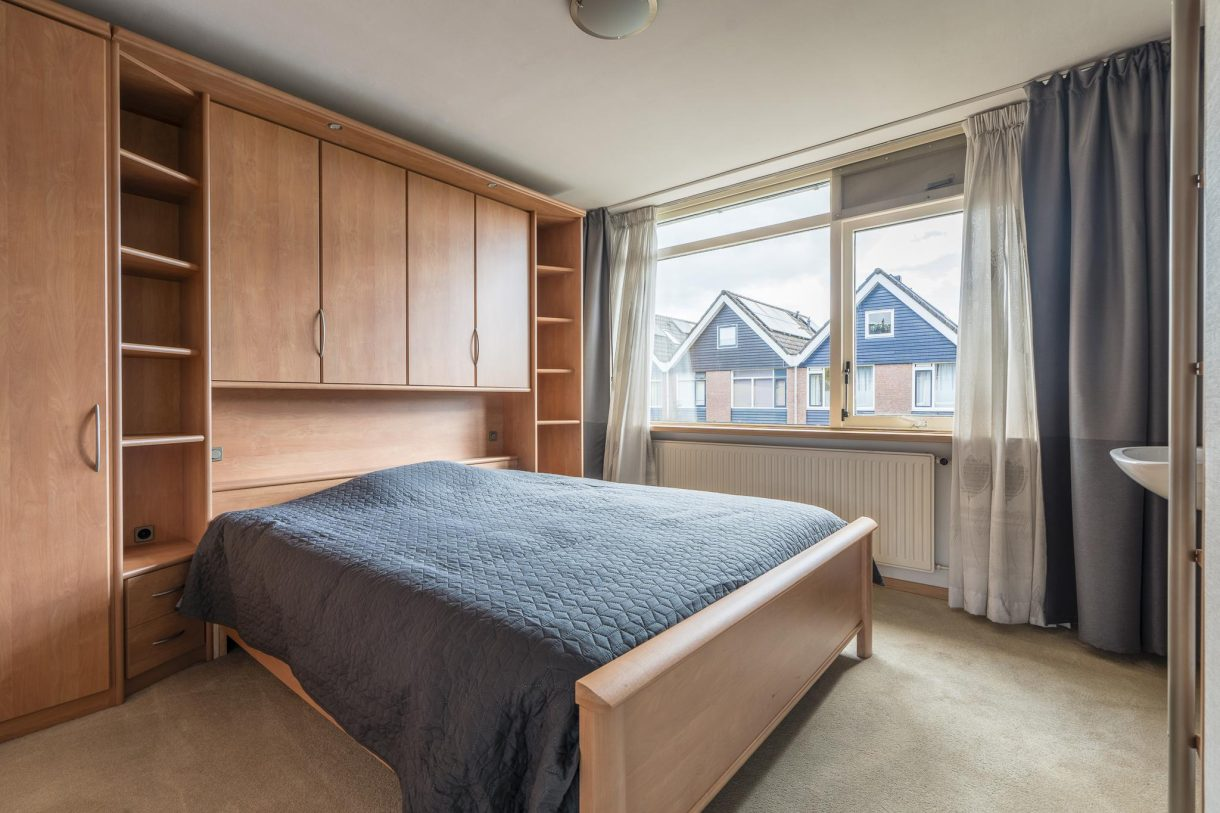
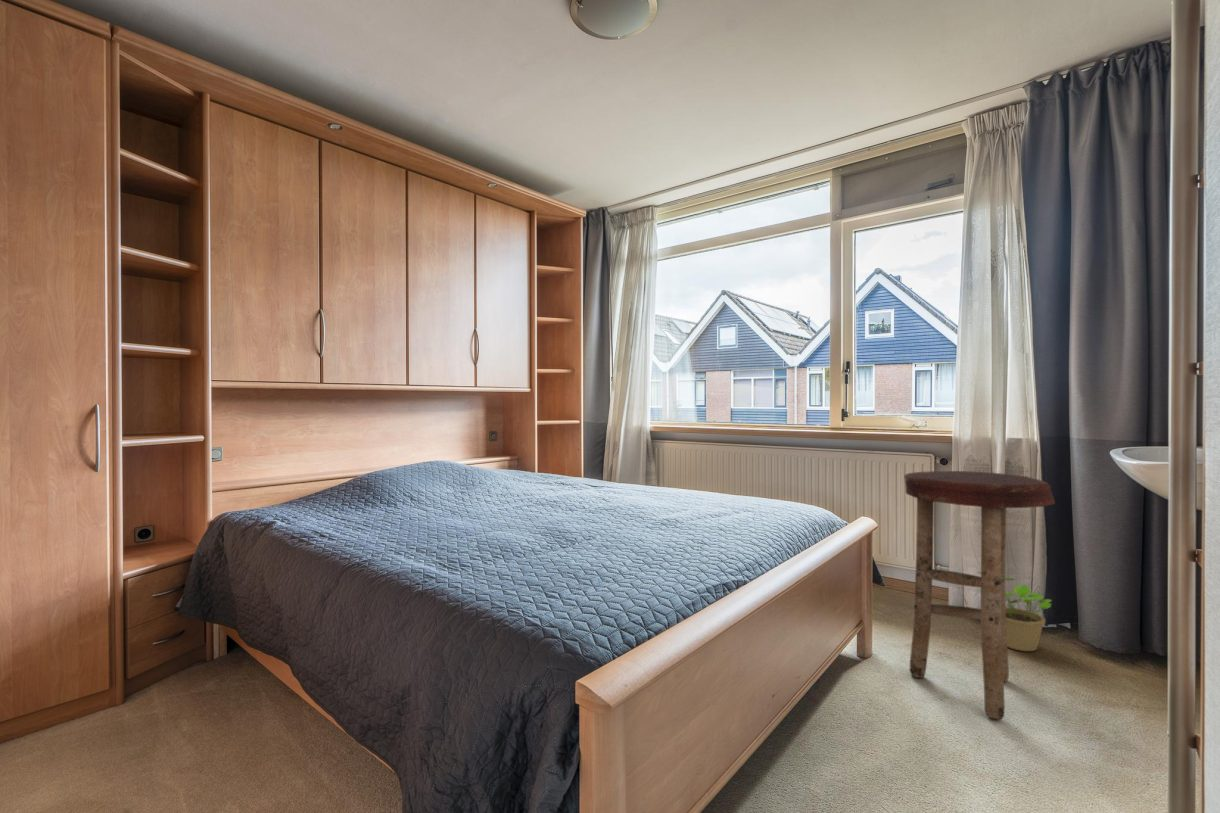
+ potted plant [978,571,1053,652]
+ stool [903,470,1056,720]
